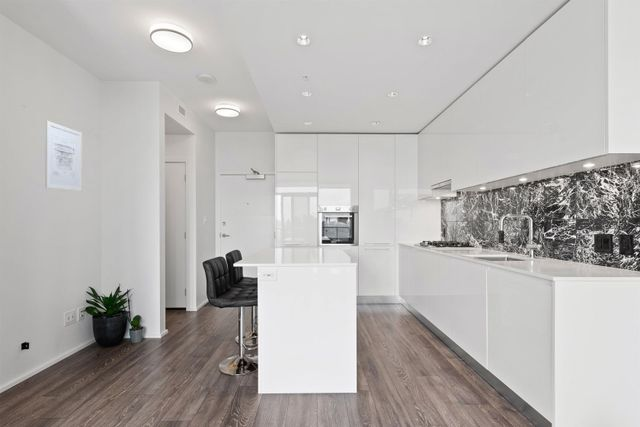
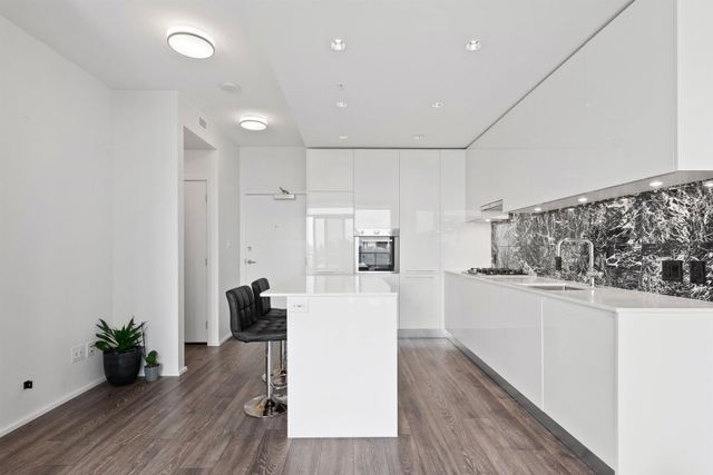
- wall art [44,120,83,192]
